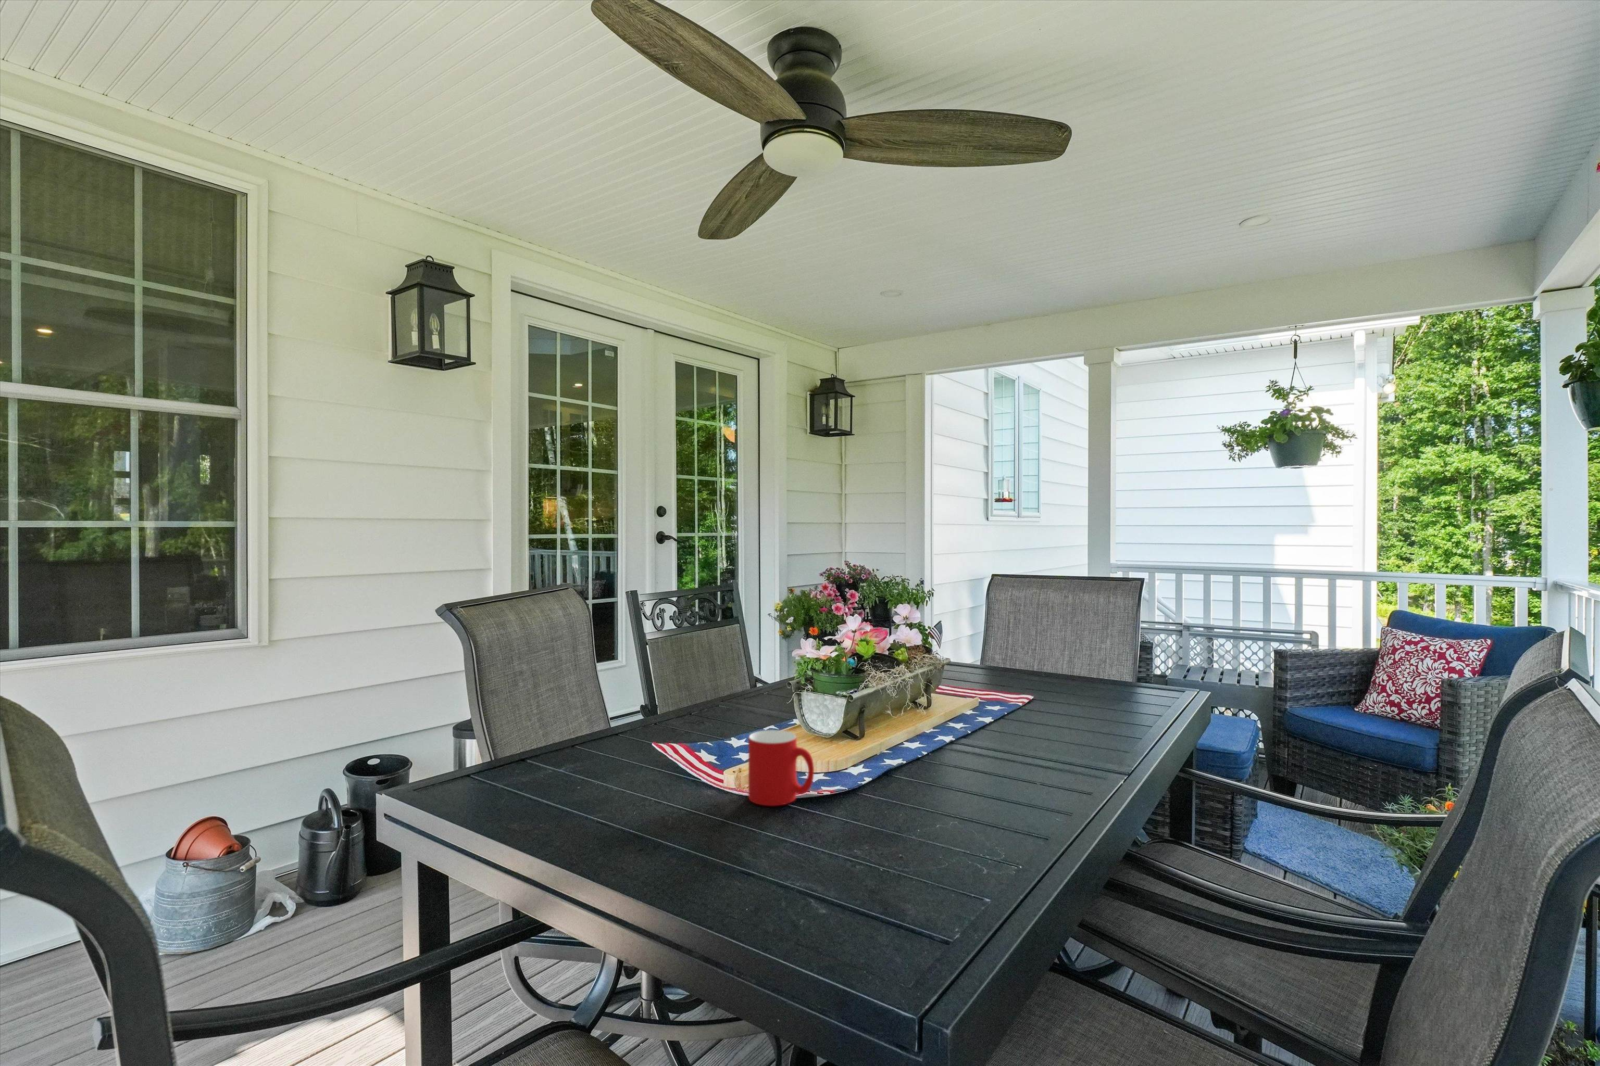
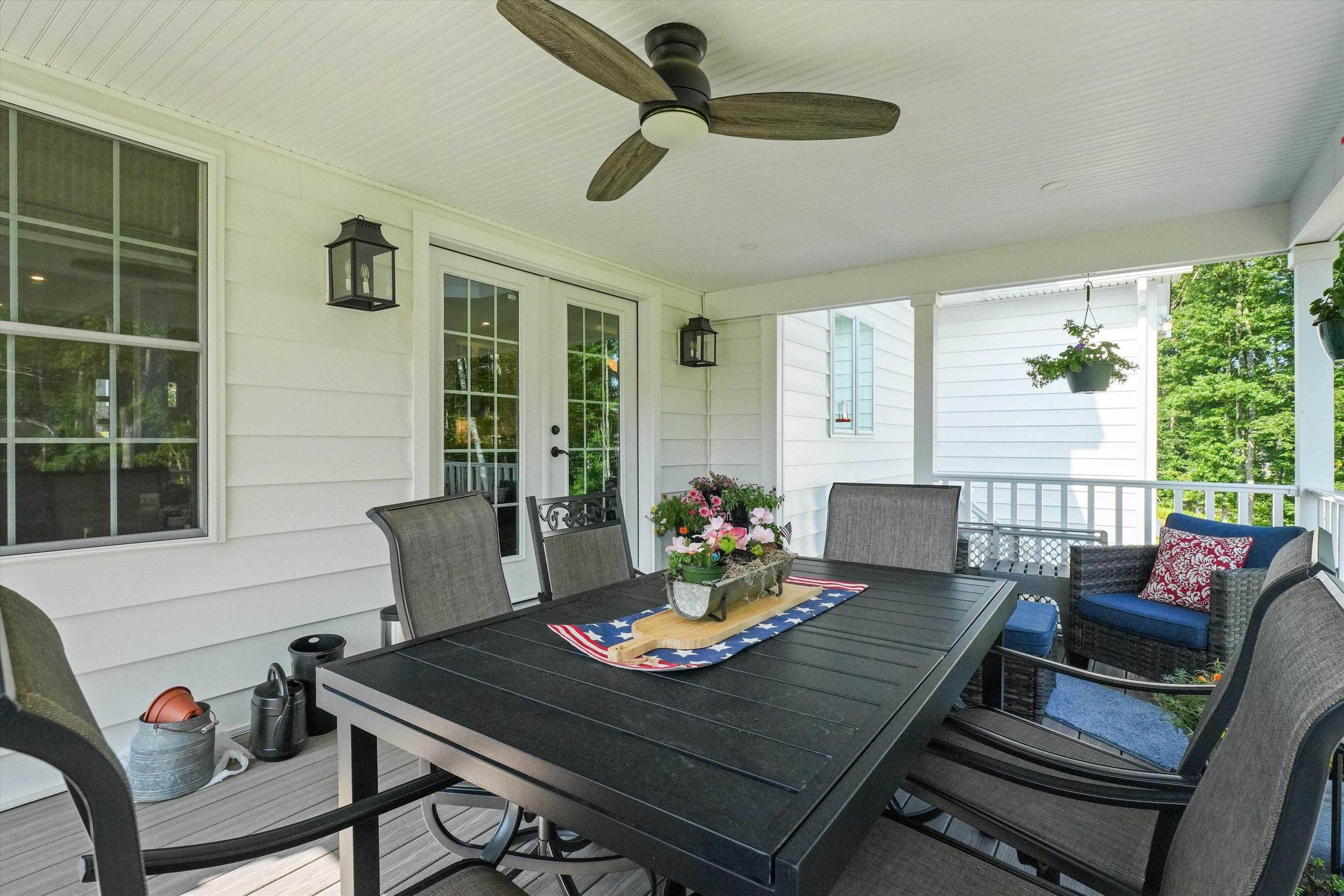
- cup [748,729,814,807]
